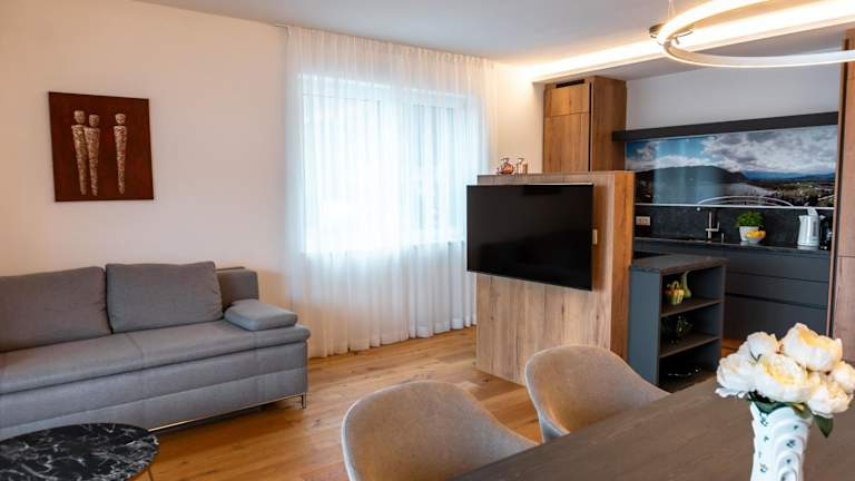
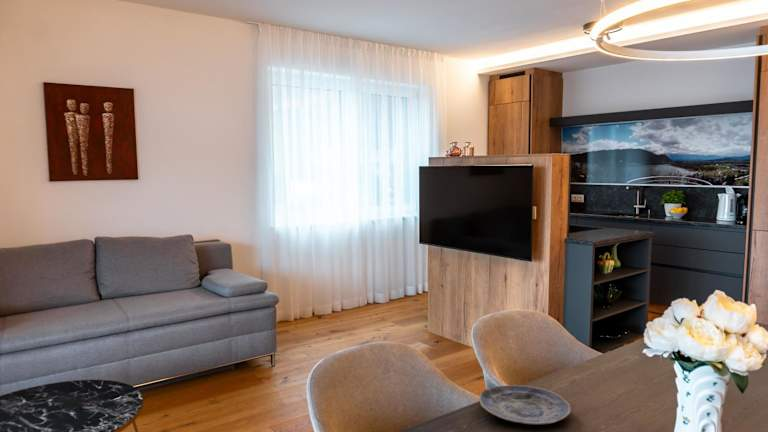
+ plate [478,384,572,426]
